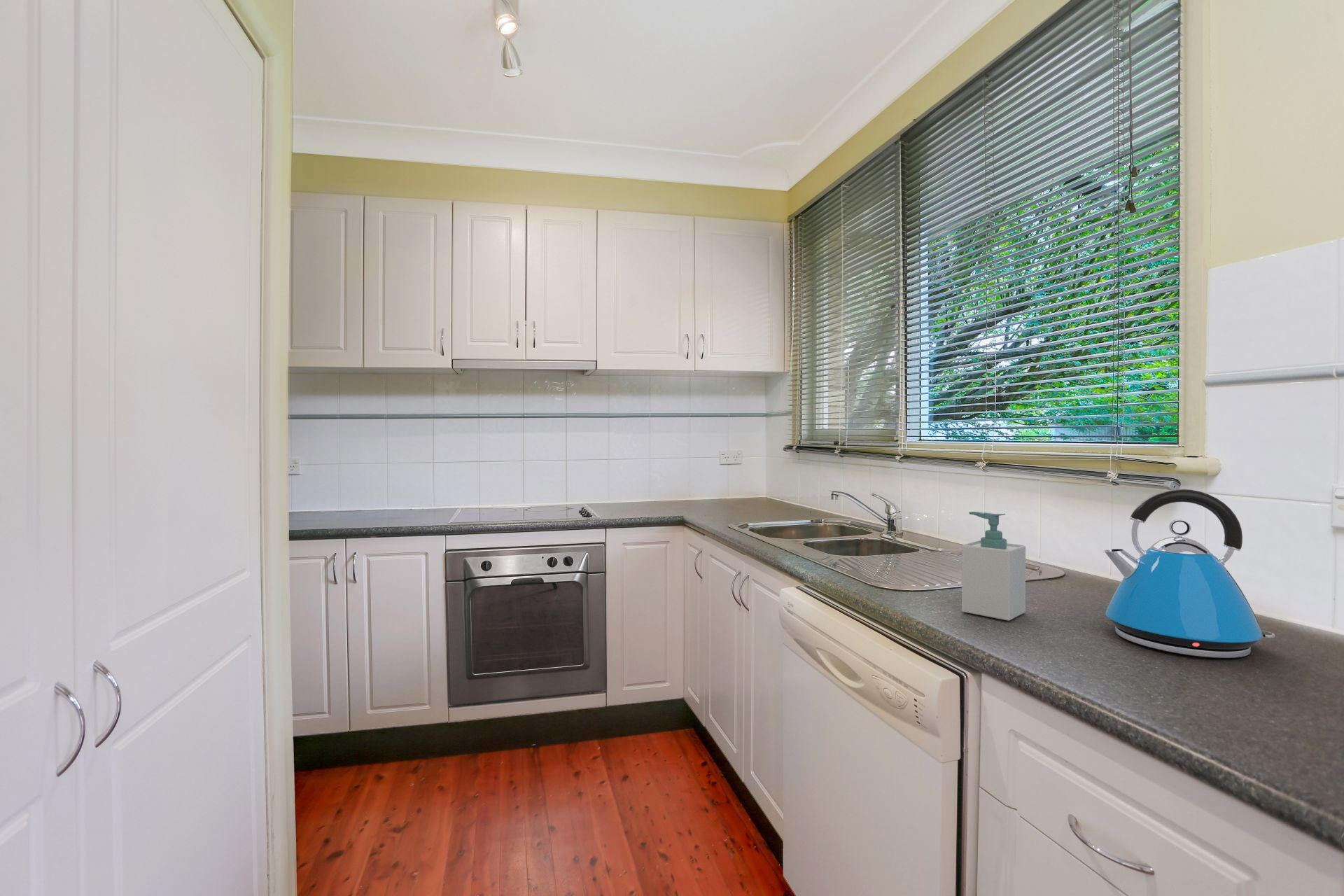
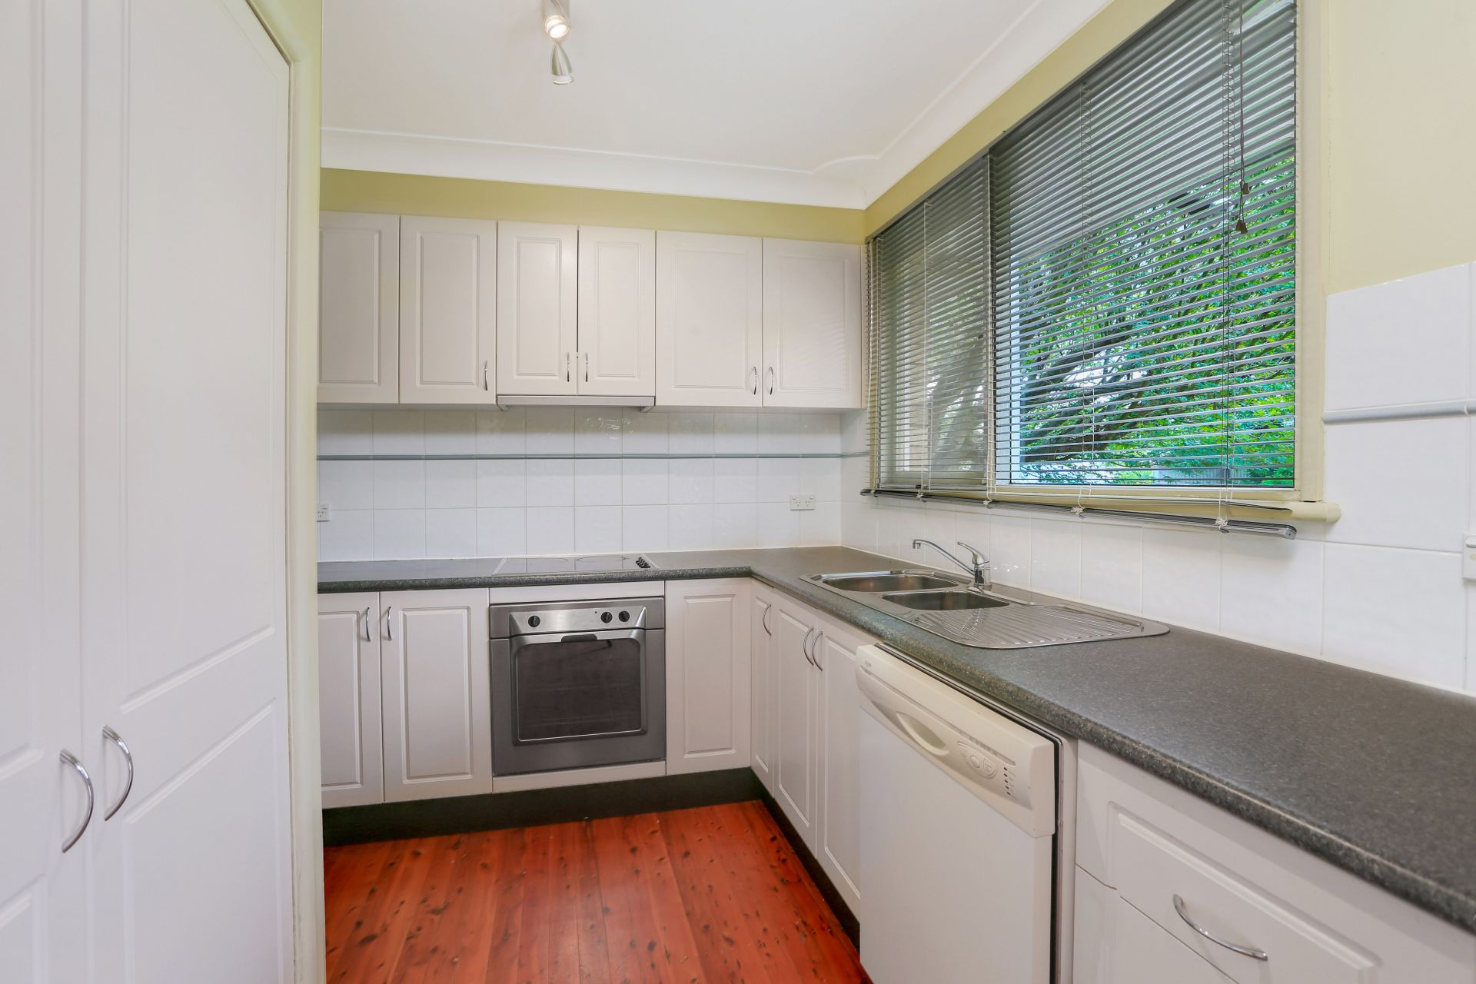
- soap bottle [961,511,1026,622]
- kettle [1103,489,1275,659]
